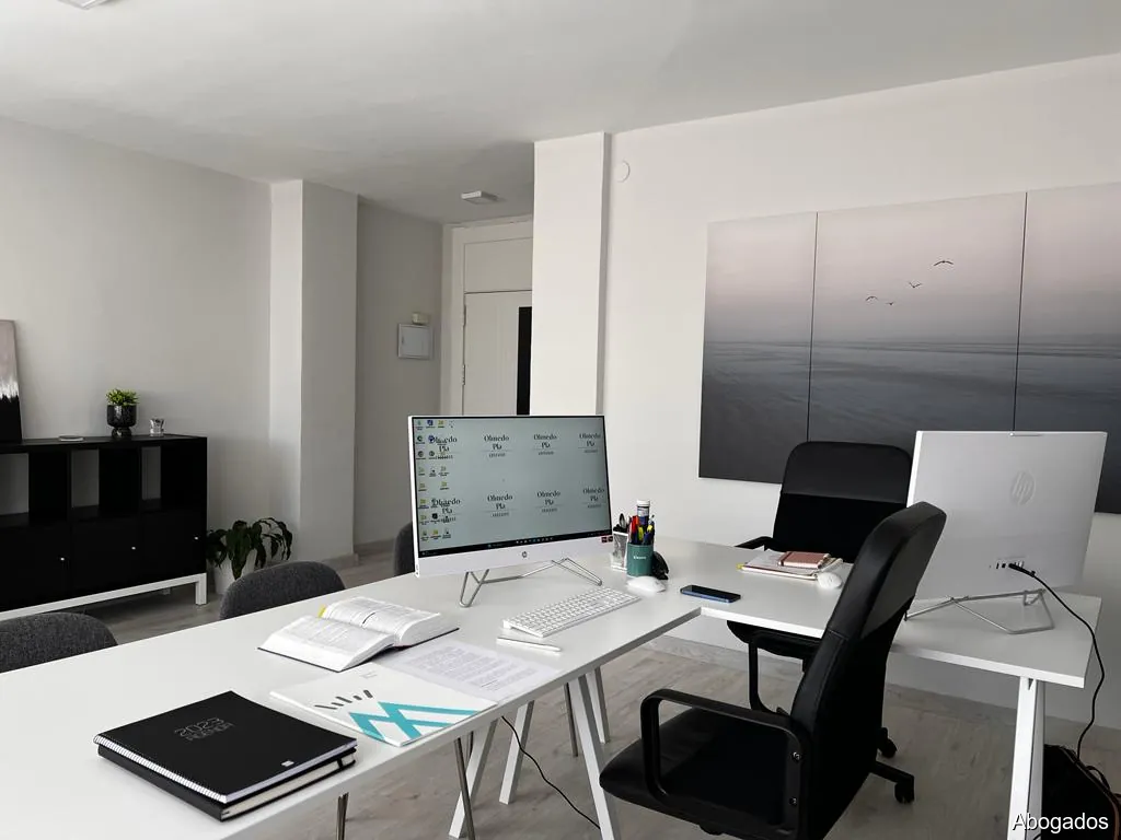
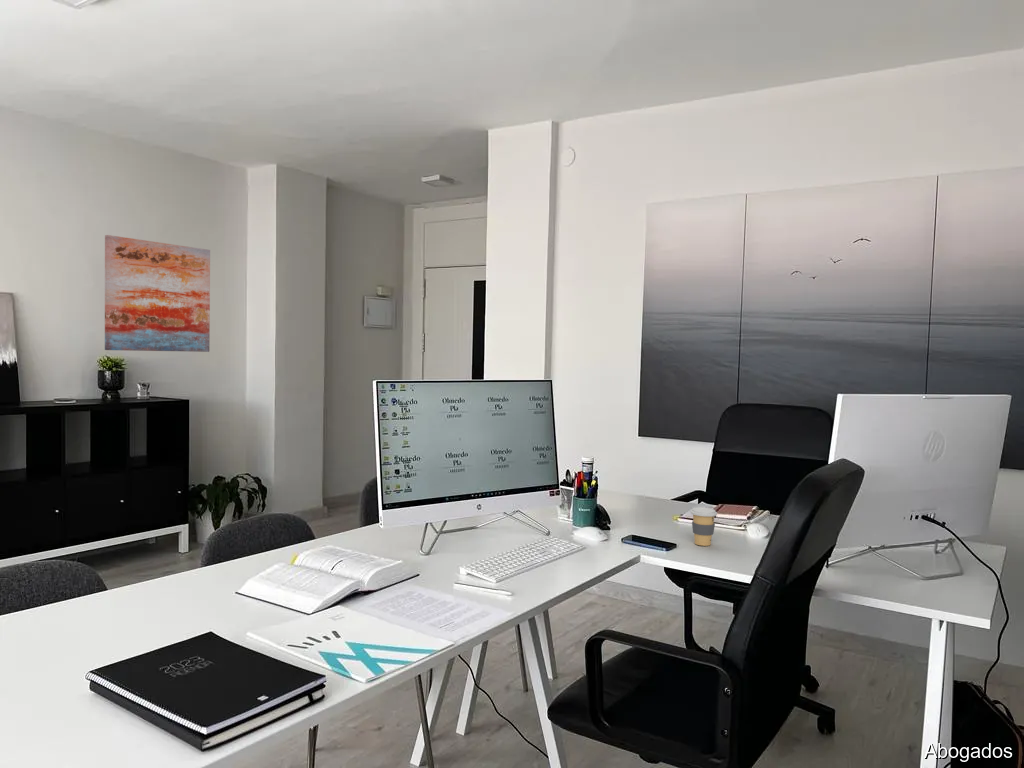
+ coffee cup [690,506,718,547]
+ wall art [104,234,211,353]
